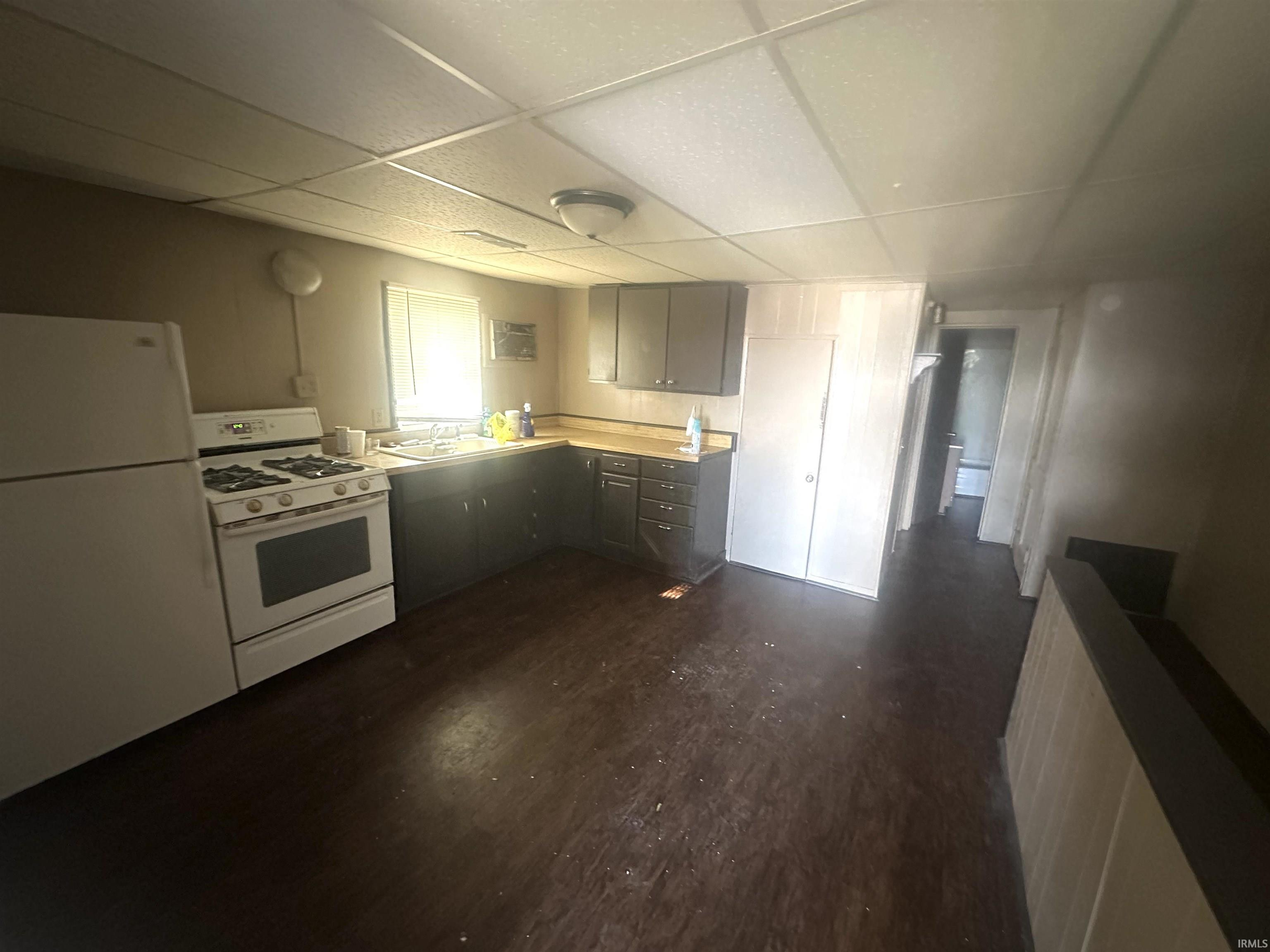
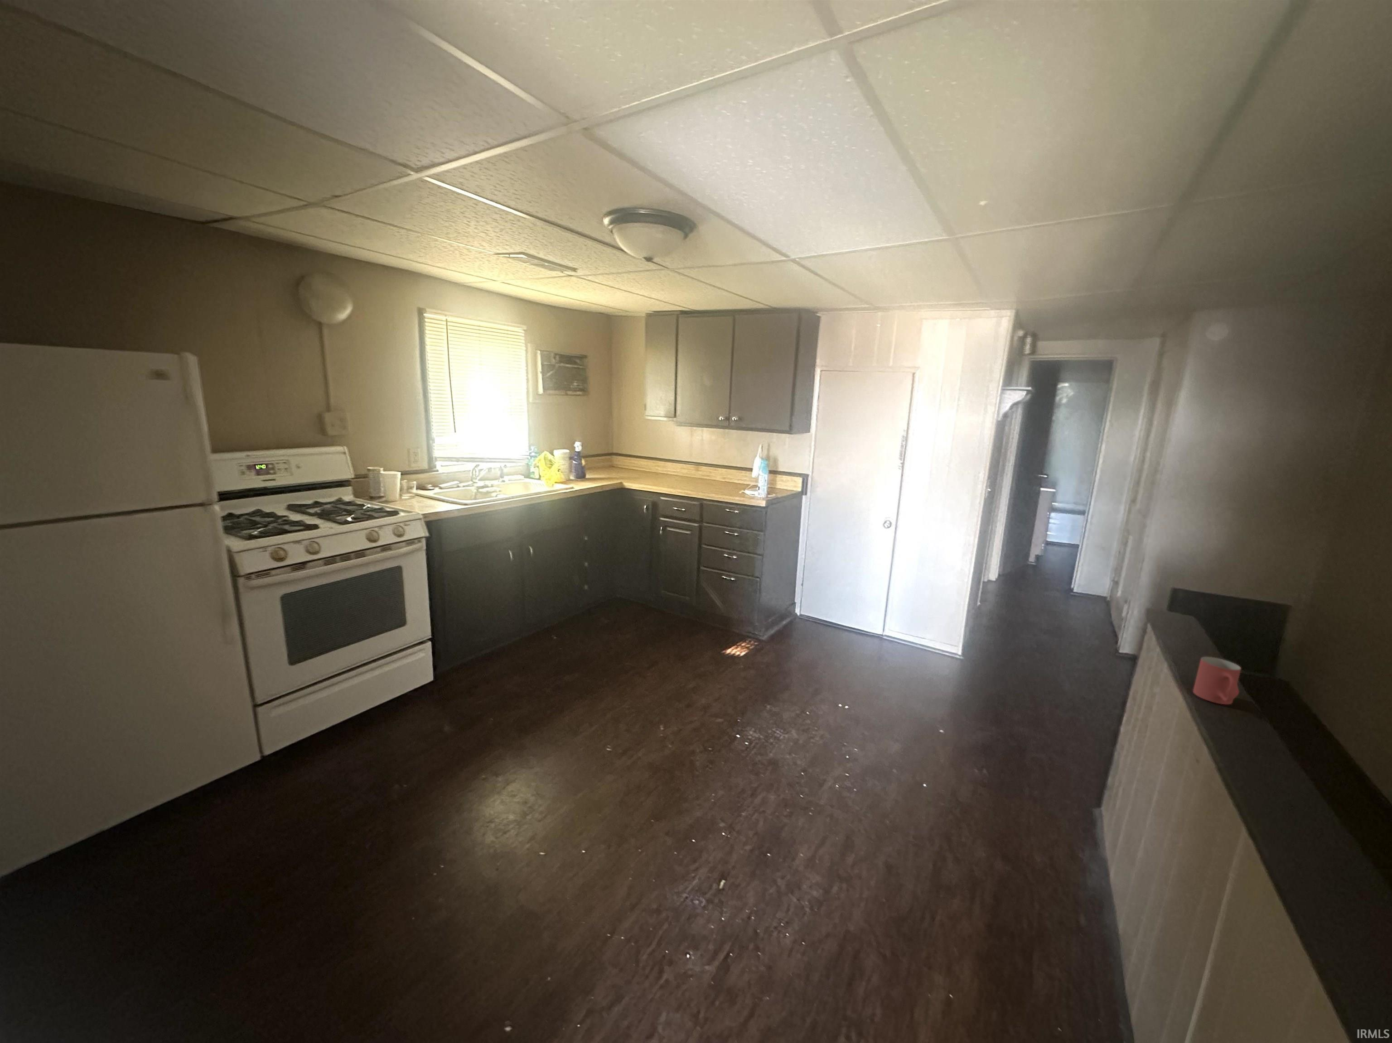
+ mug [1193,656,1242,704]
